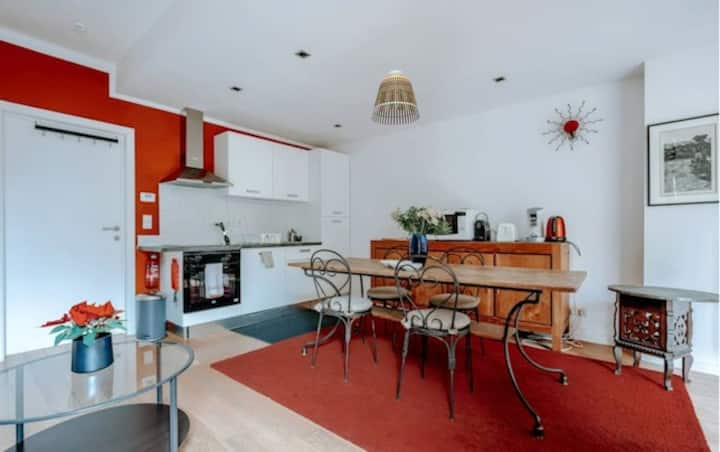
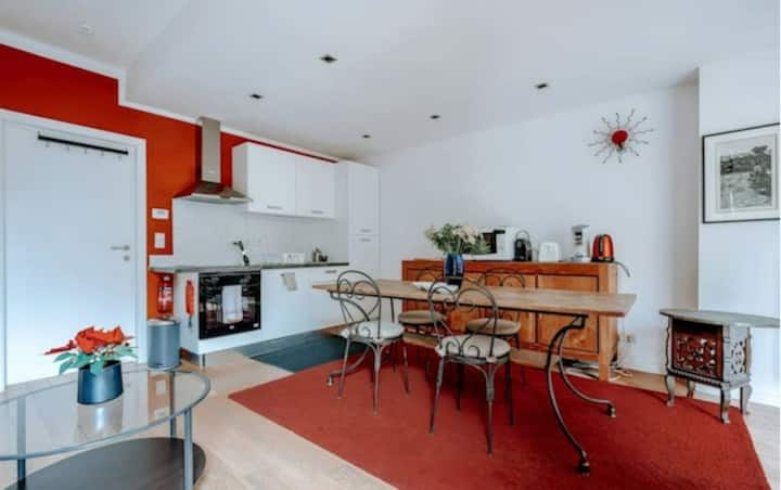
- lamp shade [370,70,421,126]
